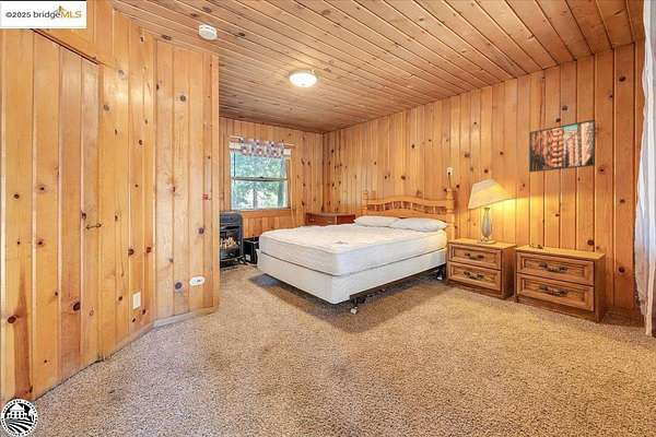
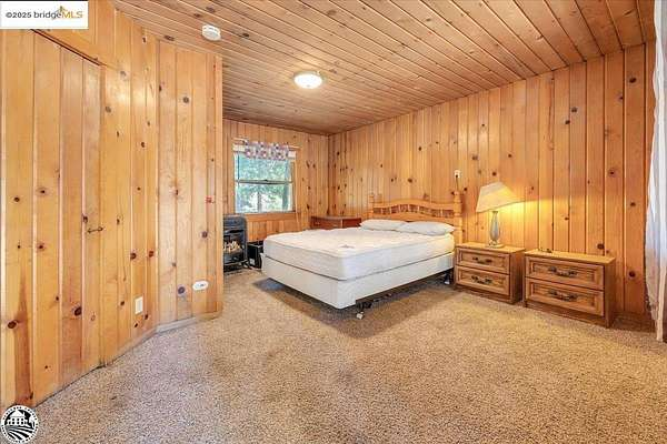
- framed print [528,119,596,174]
